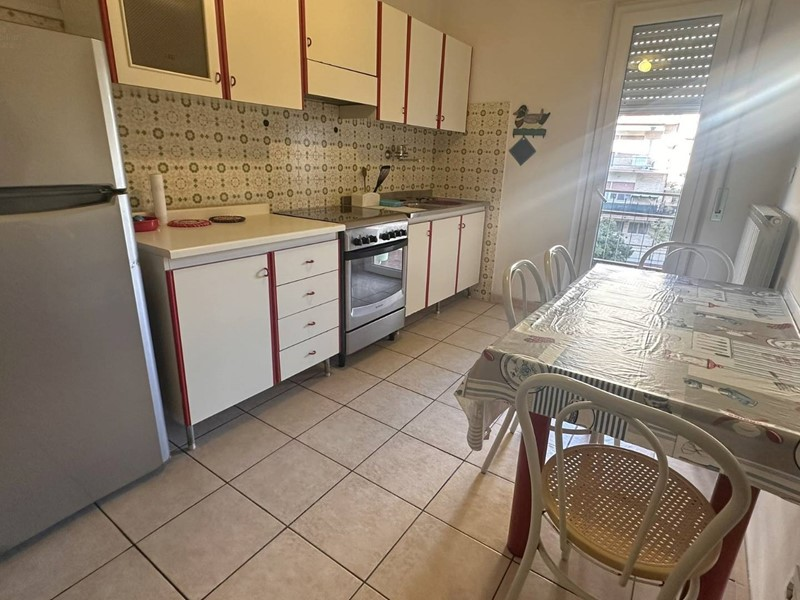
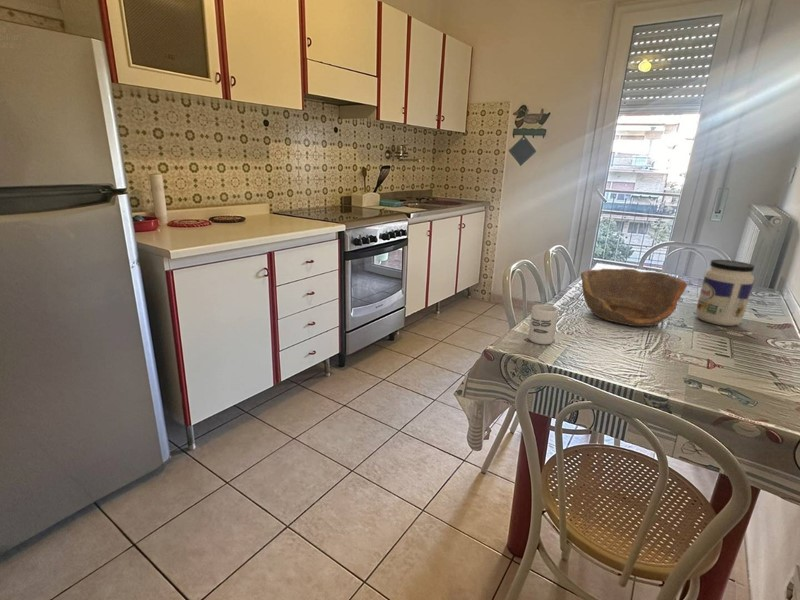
+ jar [694,259,755,327]
+ cup [527,303,559,346]
+ bowl [580,268,688,327]
